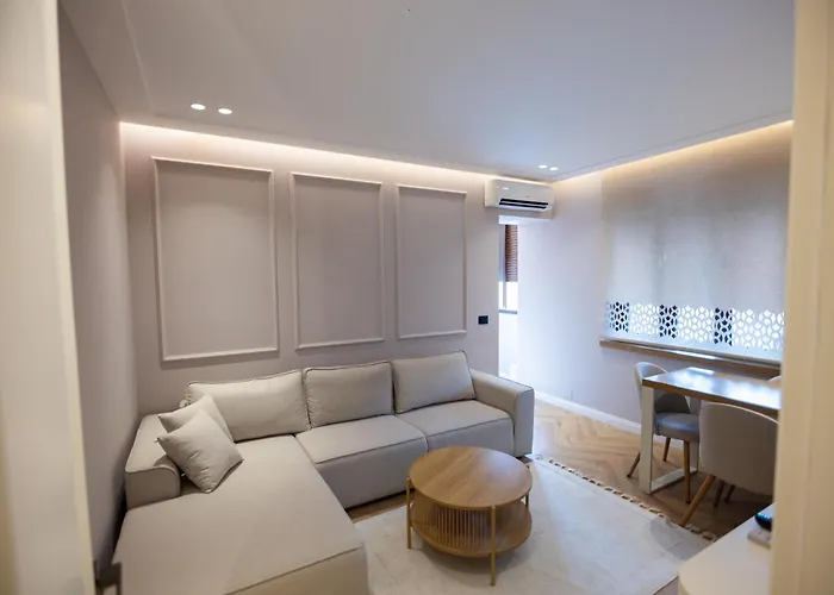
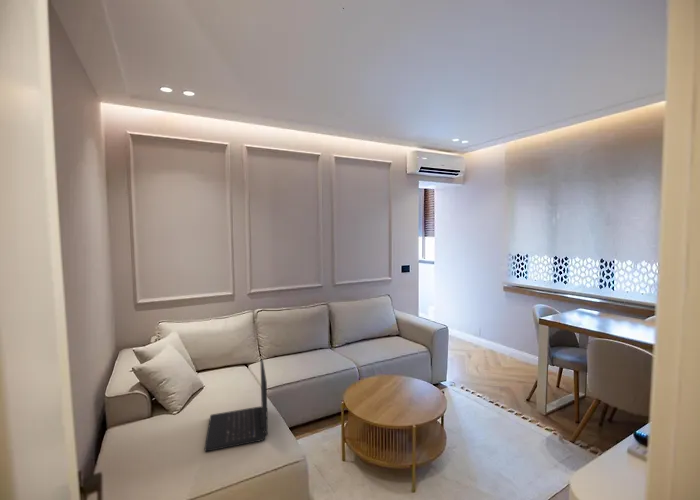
+ laptop [204,358,269,452]
